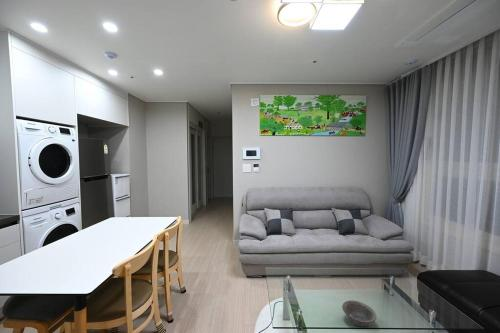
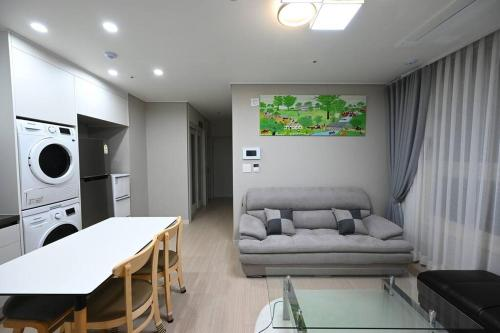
- decorative bowl [341,299,377,328]
